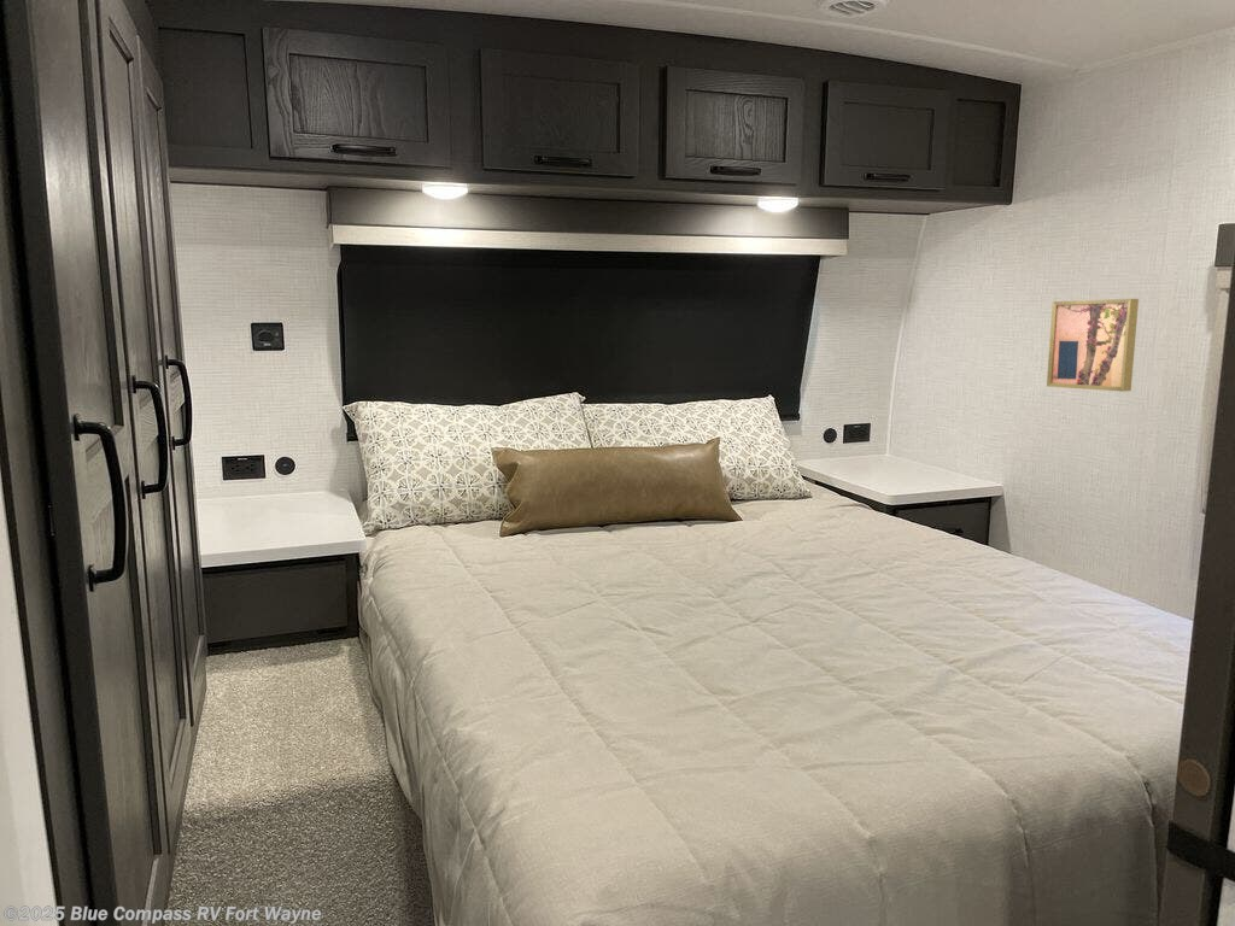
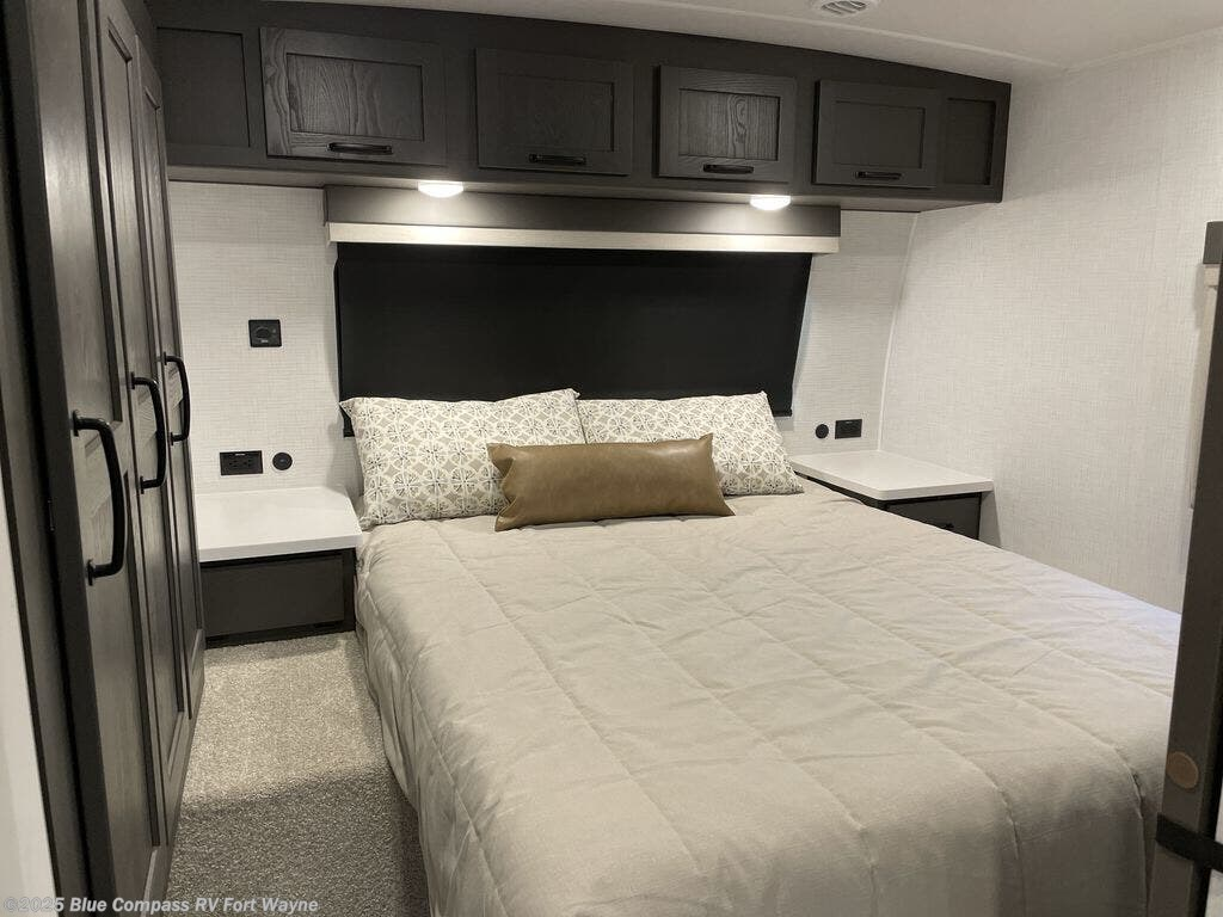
- wall art [1046,298,1140,392]
